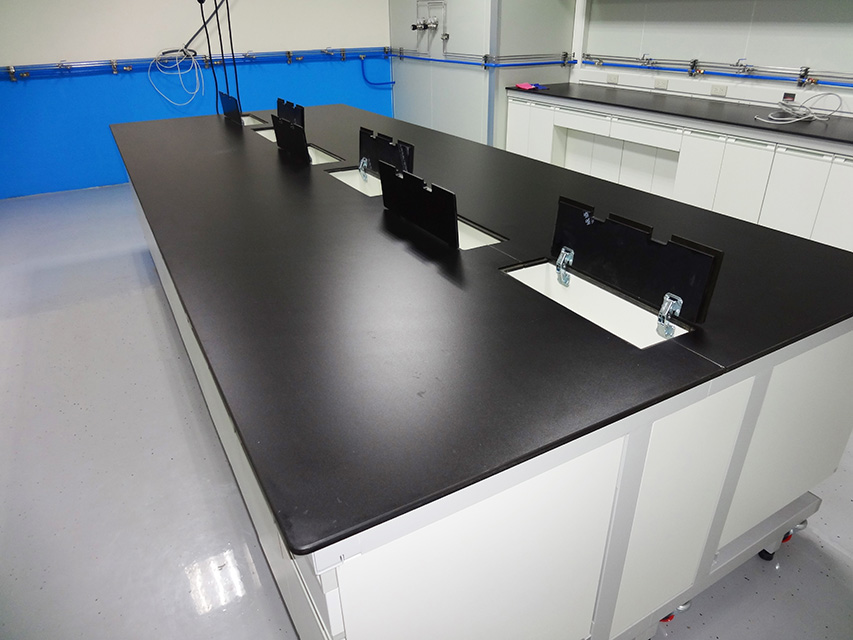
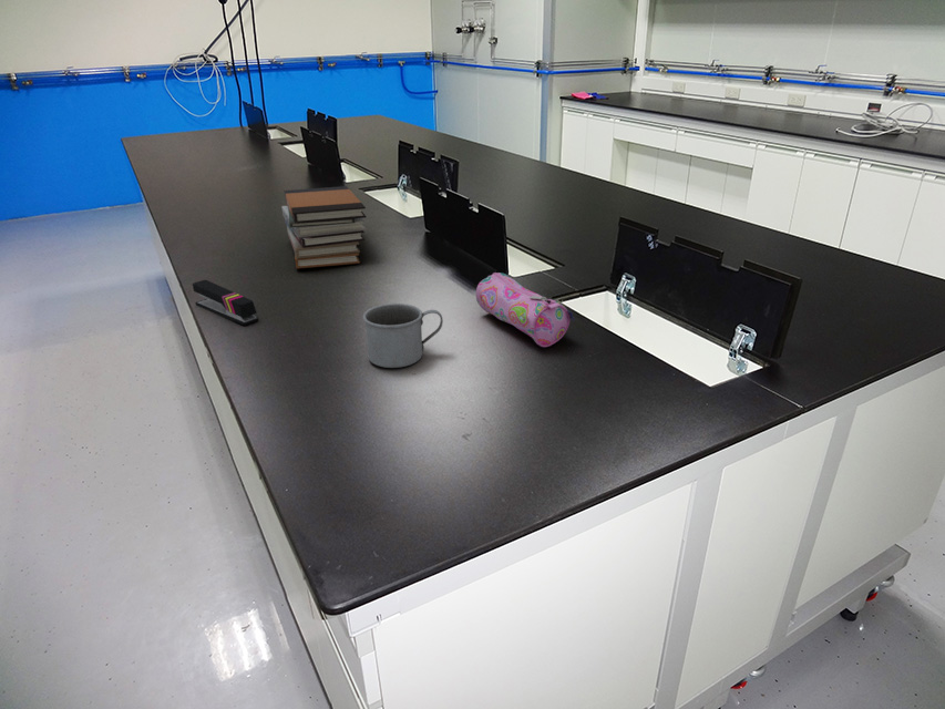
+ stapler [192,279,259,326]
+ book stack [281,185,368,269]
+ mug [362,302,444,369]
+ pencil case [475,271,575,348]
